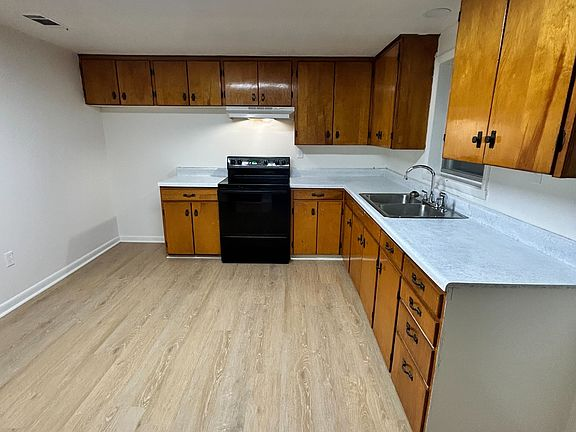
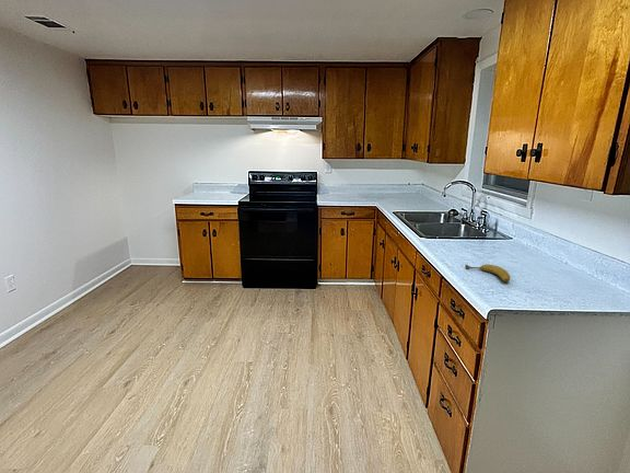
+ fruit [464,264,511,282]
